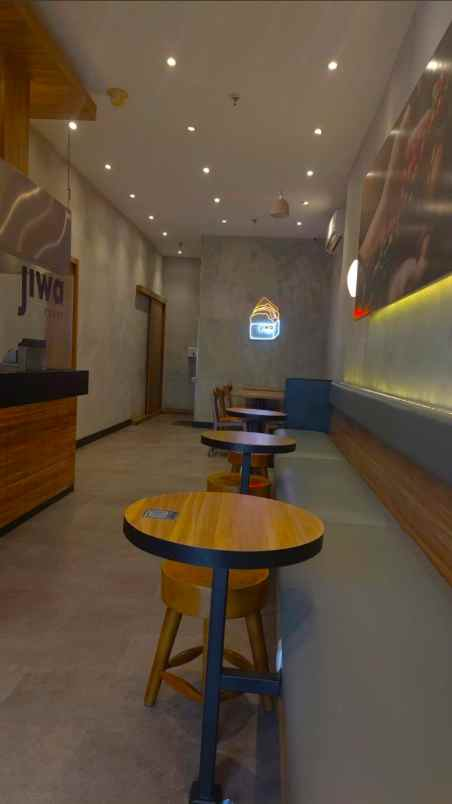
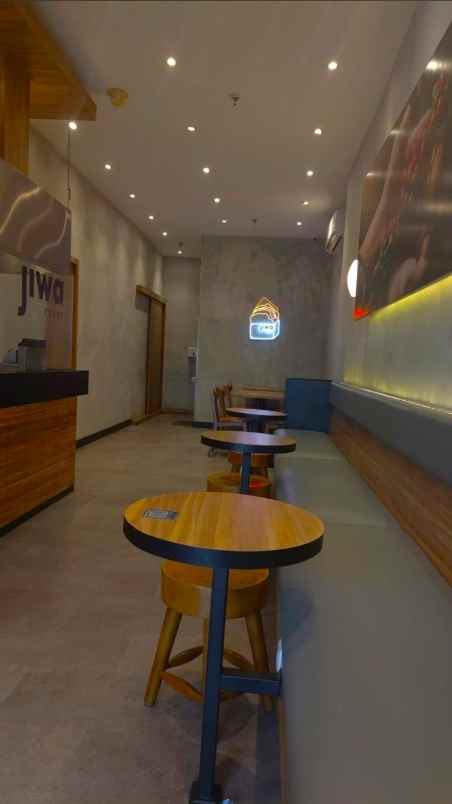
- pendant lamp [269,177,291,219]
